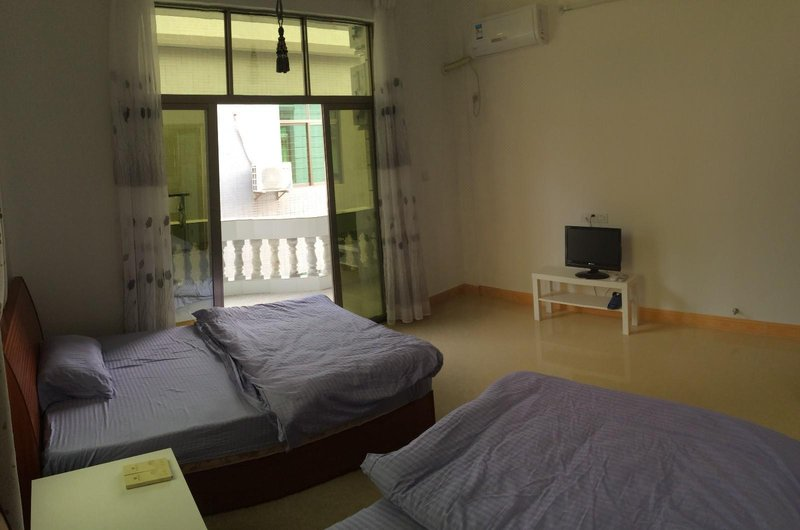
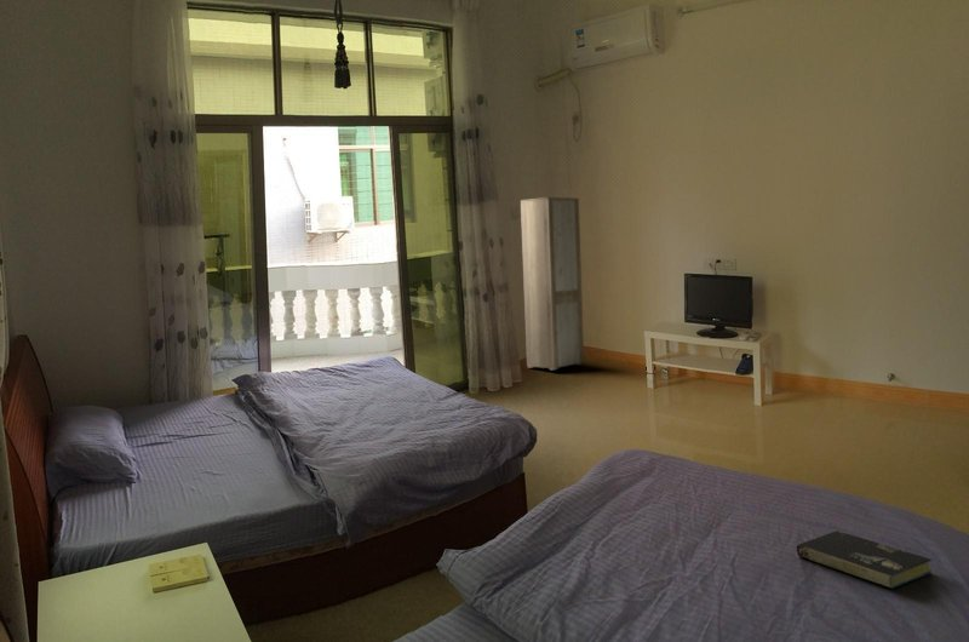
+ cabinet [520,196,585,372]
+ book [796,529,933,590]
